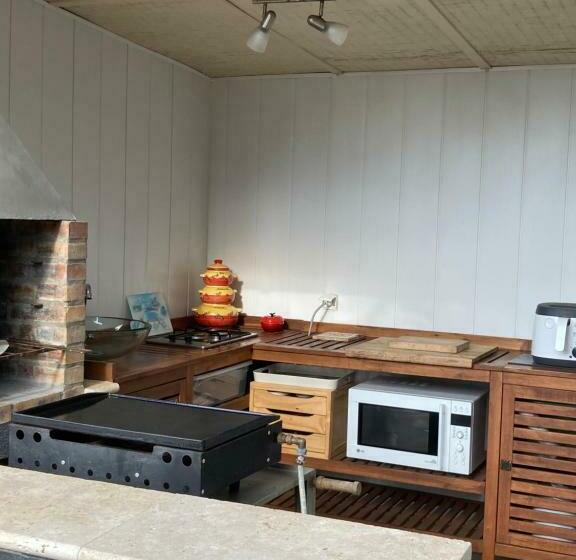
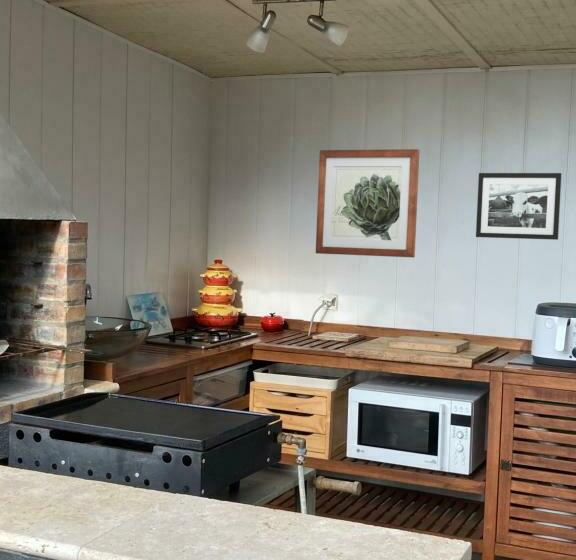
+ picture frame [475,172,562,241]
+ wall art [315,148,421,258]
